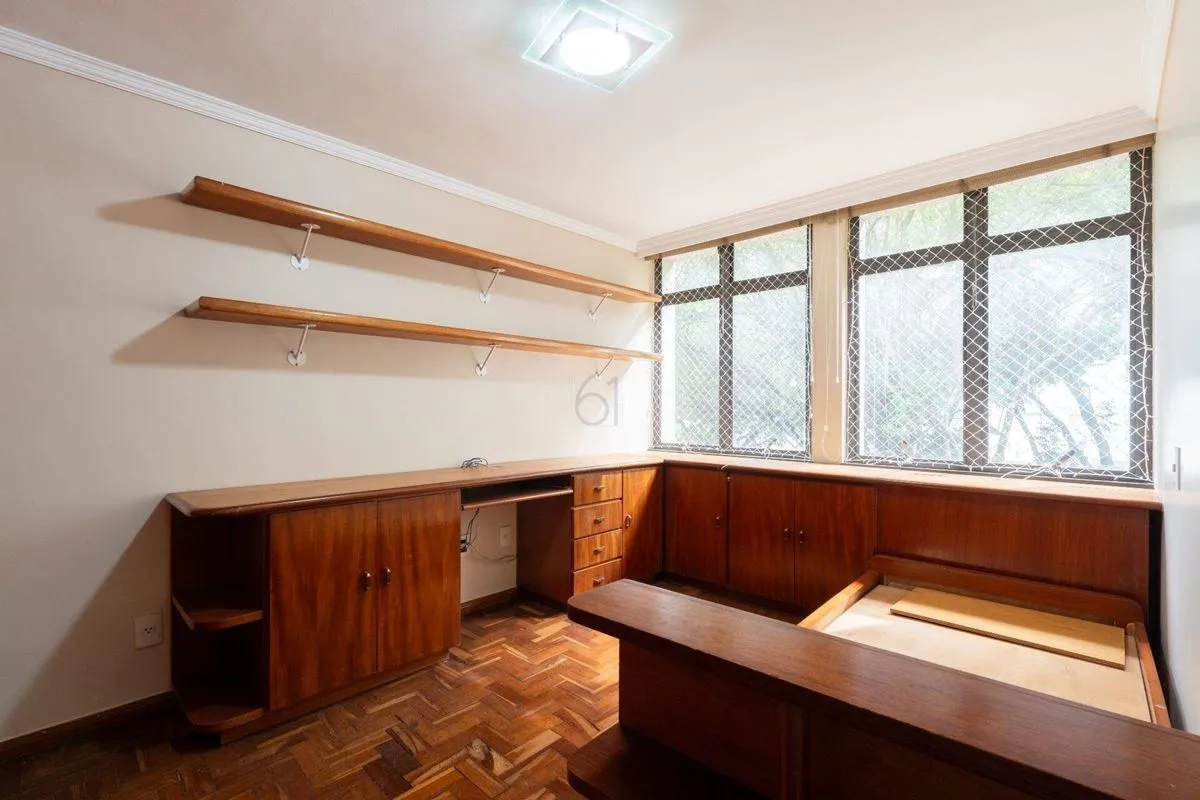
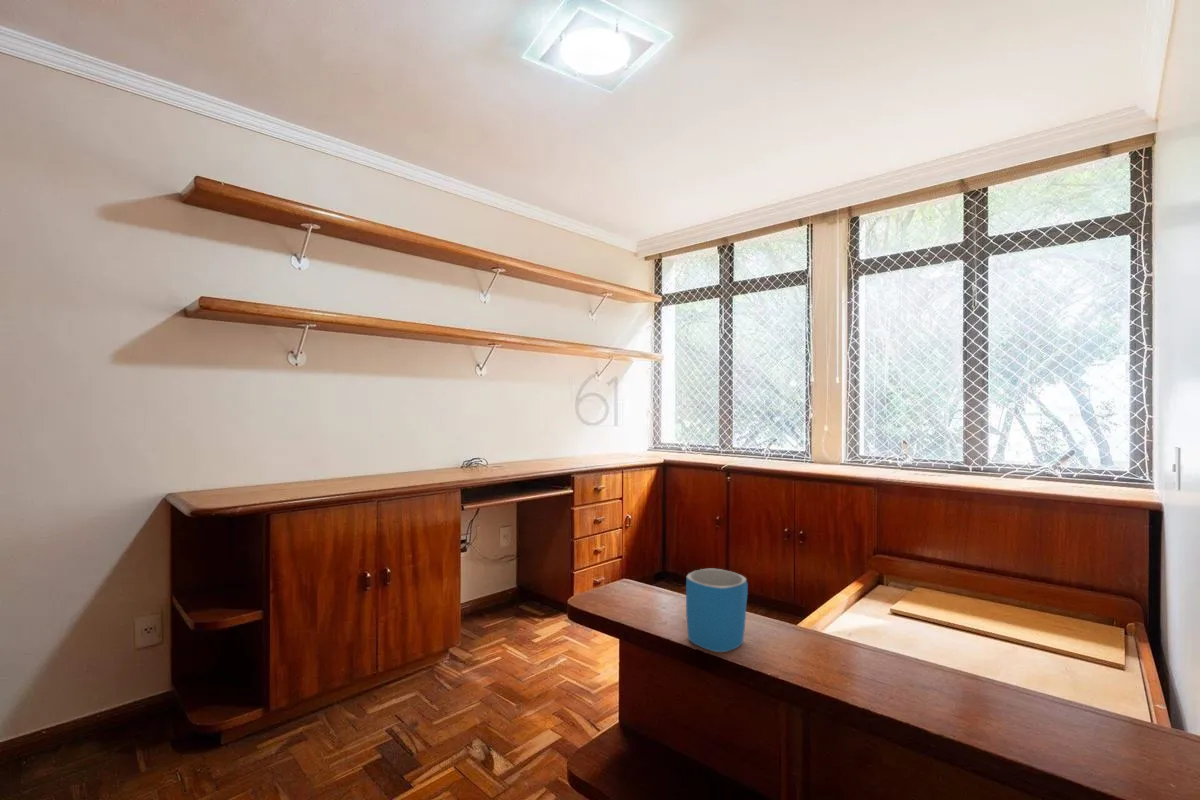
+ mug [685,567,749,653]
